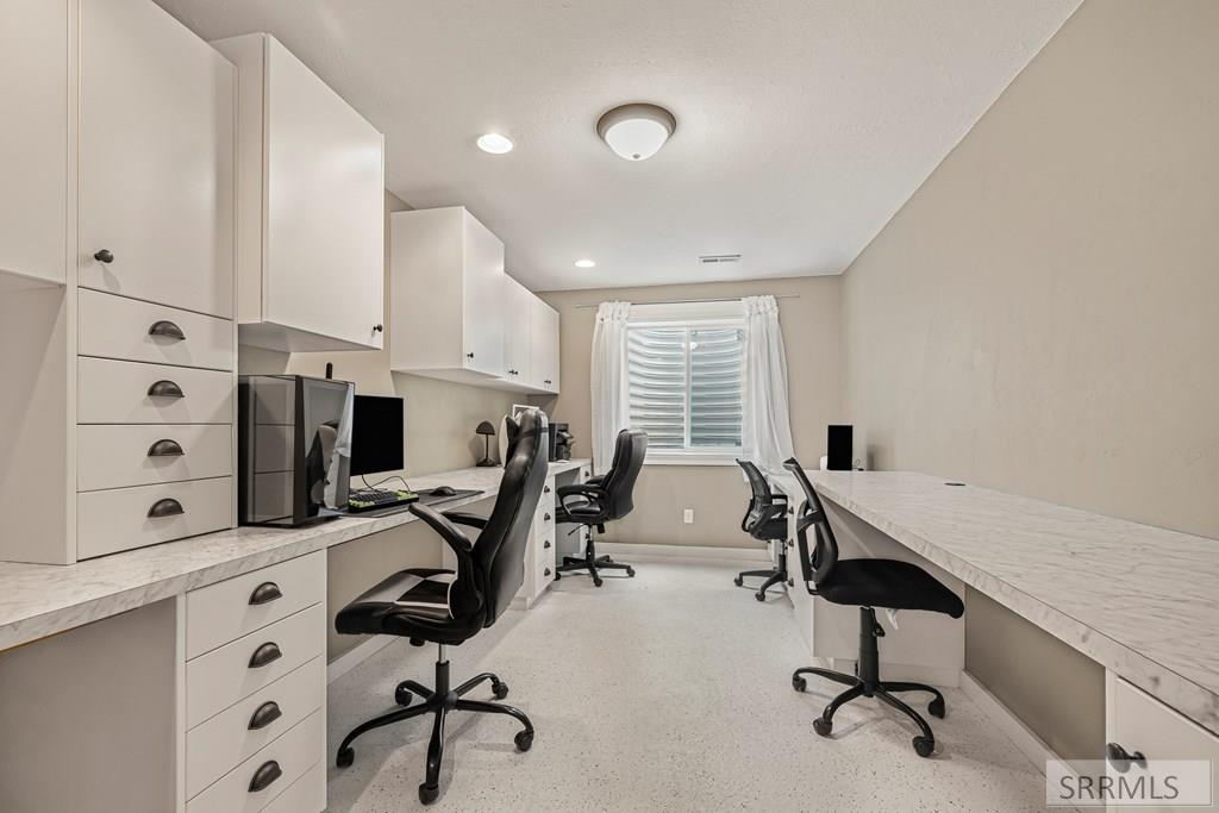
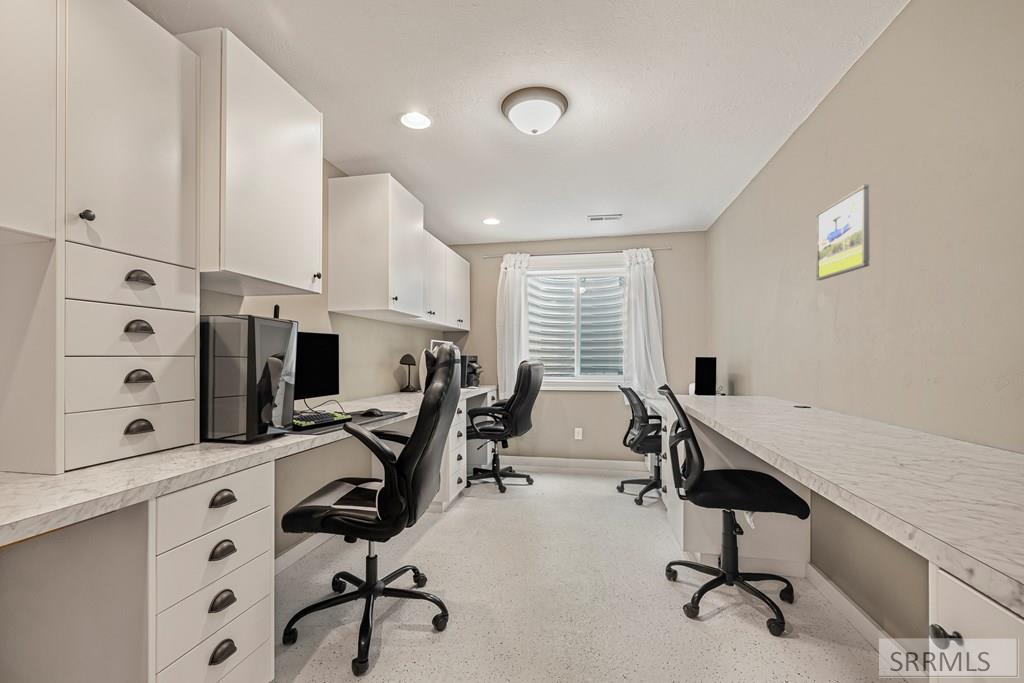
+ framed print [815,183,871,281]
